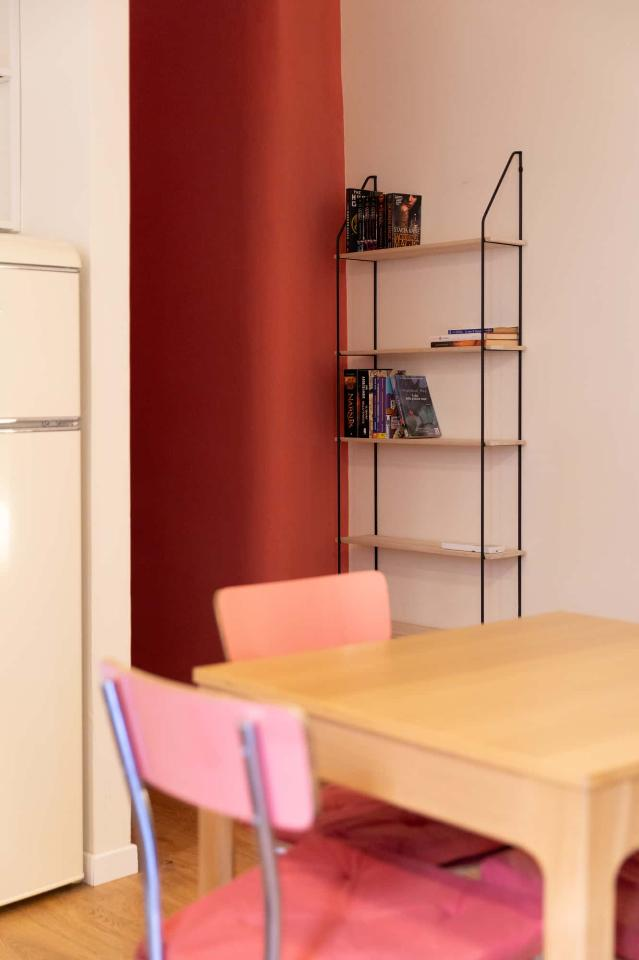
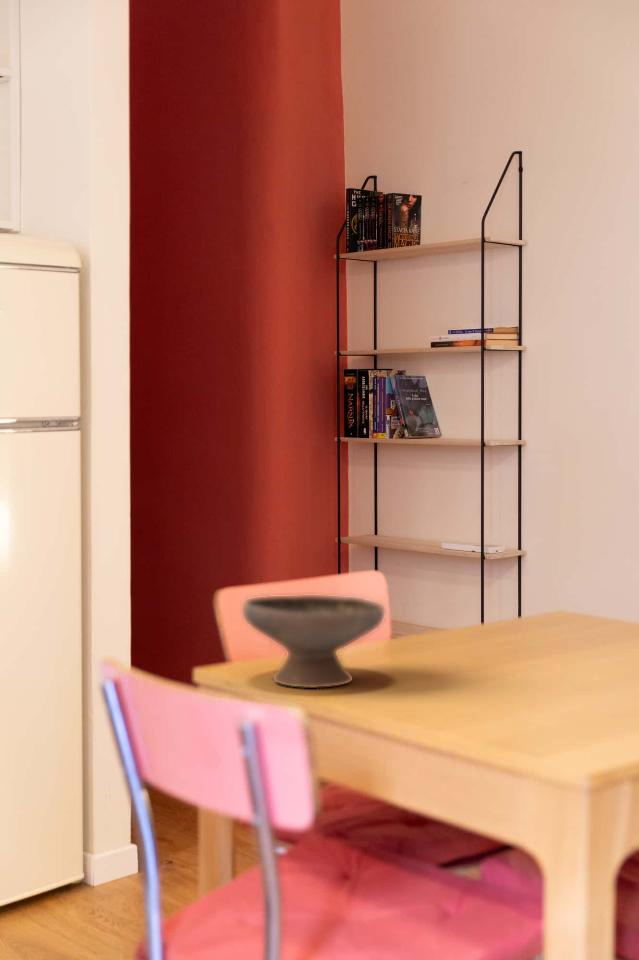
+ bowl [242,594,385,689]
